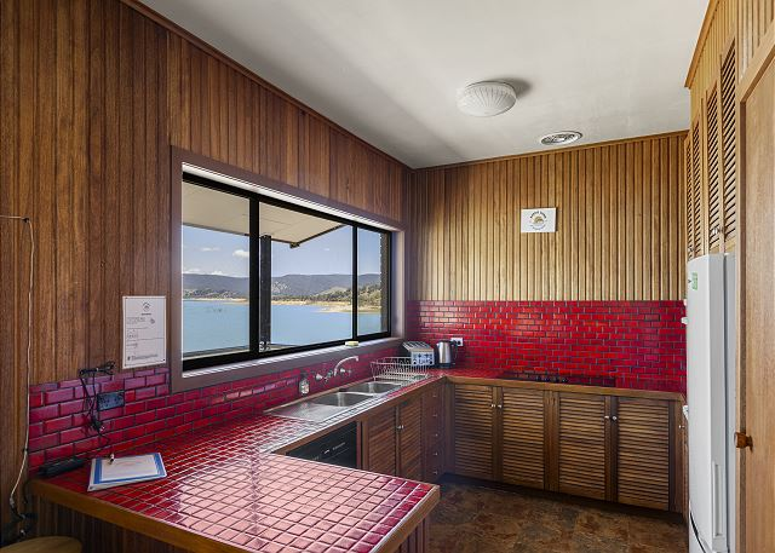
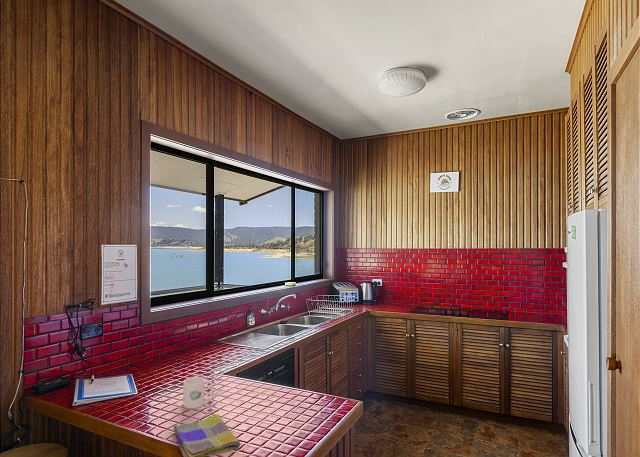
+ dish towel [172,413,241,457]
+ mug [182,376,214,410]
